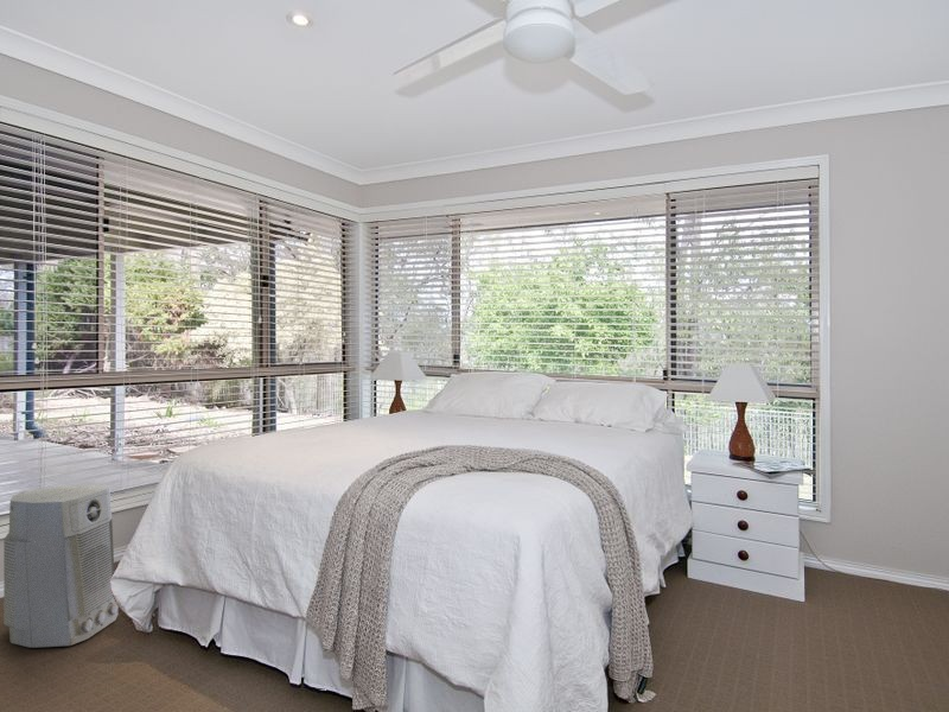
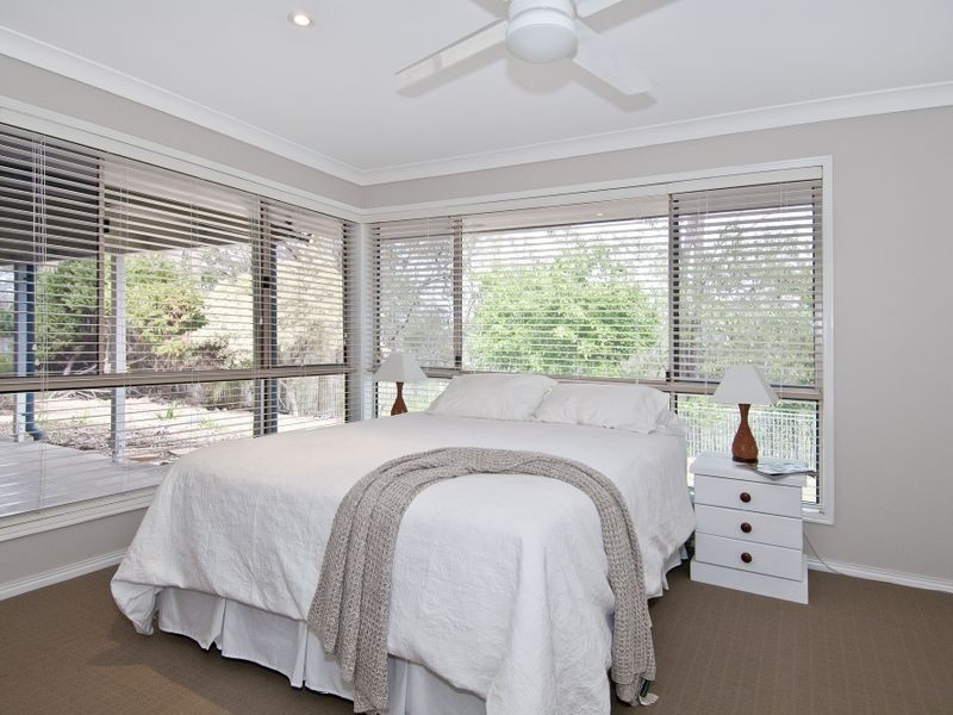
- air purifier [2,484,120,649]
